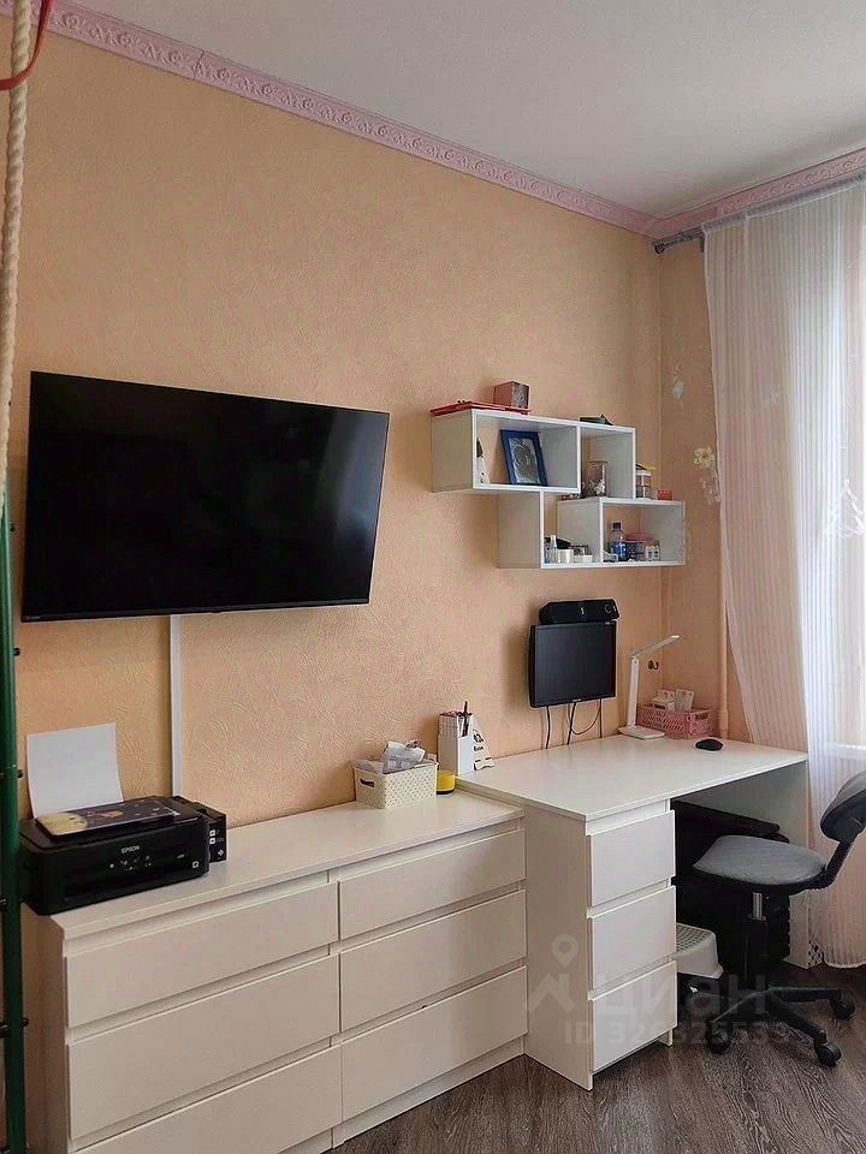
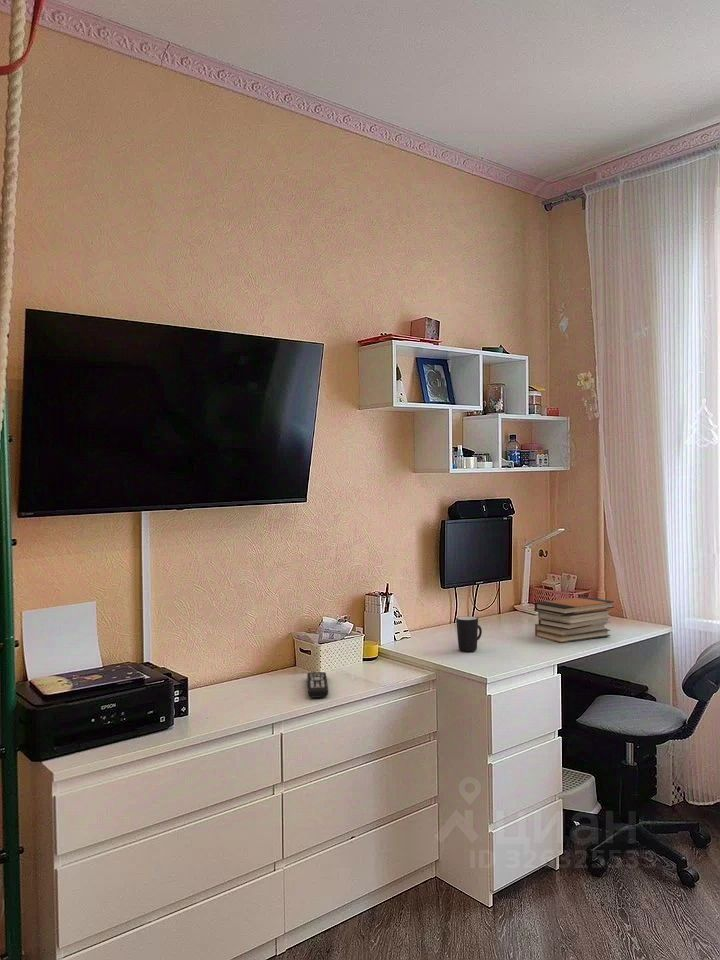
+ book stack [533,596,615,643]
+ remote control [306,671,329,699]
+ mug [455,615,483,652]
